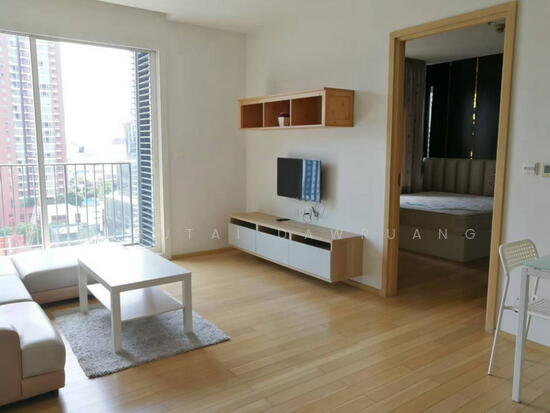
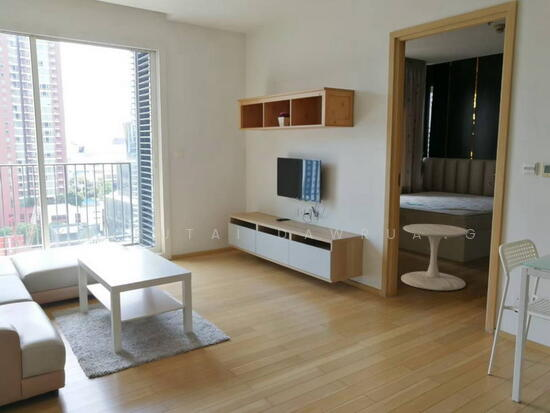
+ side table [400,223,470,292]
